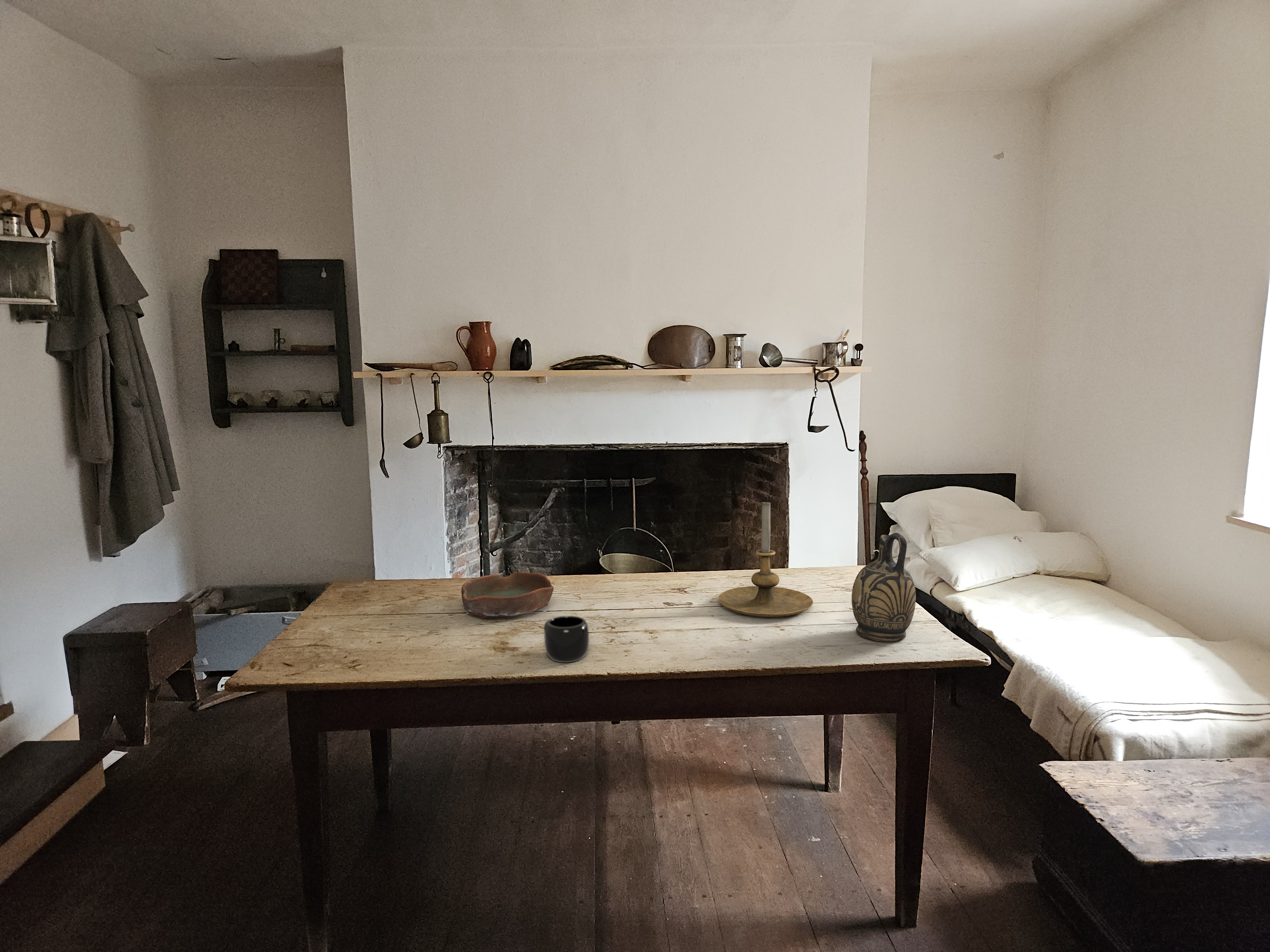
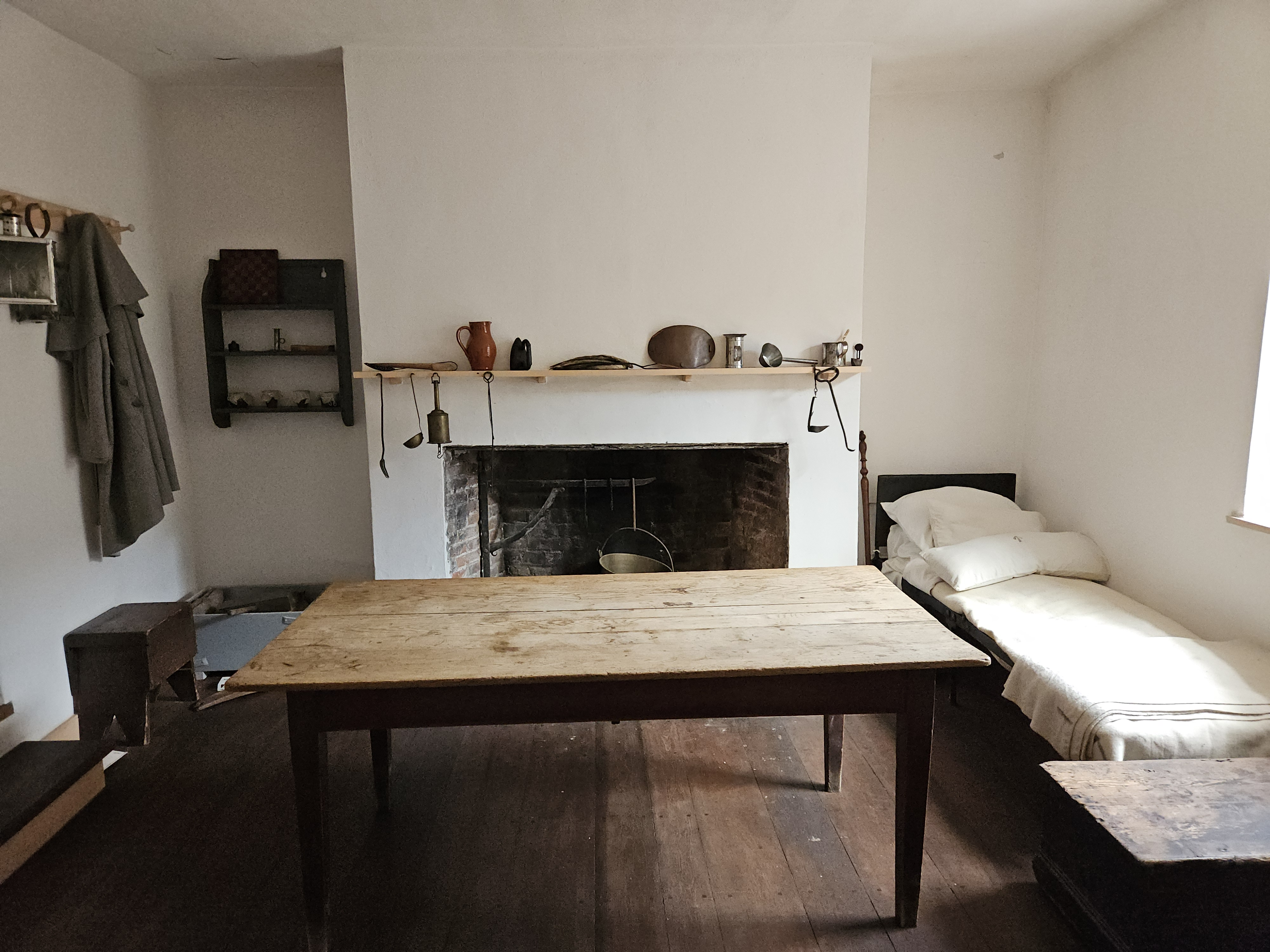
- bowl [461,572,554,619]
- ceramic jug [851,532,916,642]
- mug [544,616,589,663]
- candle holder [718,501,813,617]
